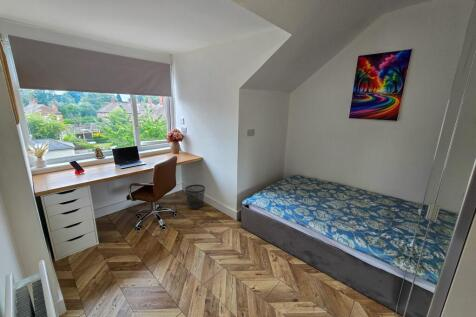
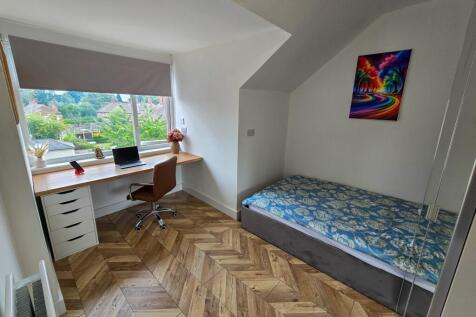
- wastebasket [184,184,206,210]
